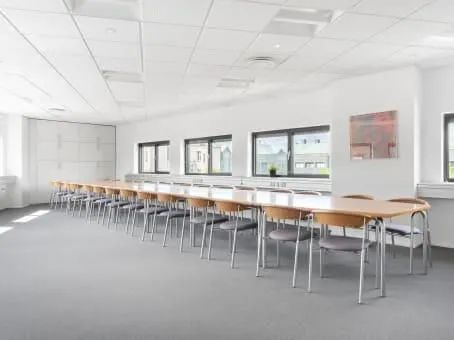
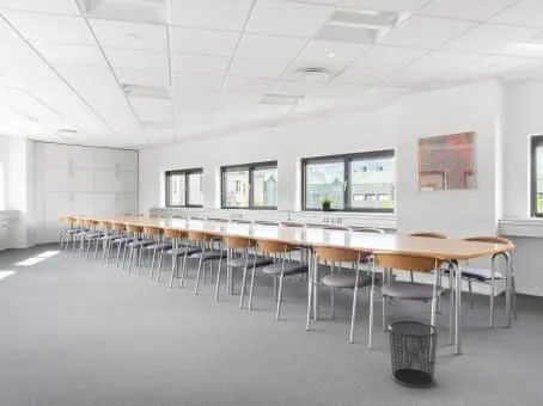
+ trash can [388,320,440,389]
